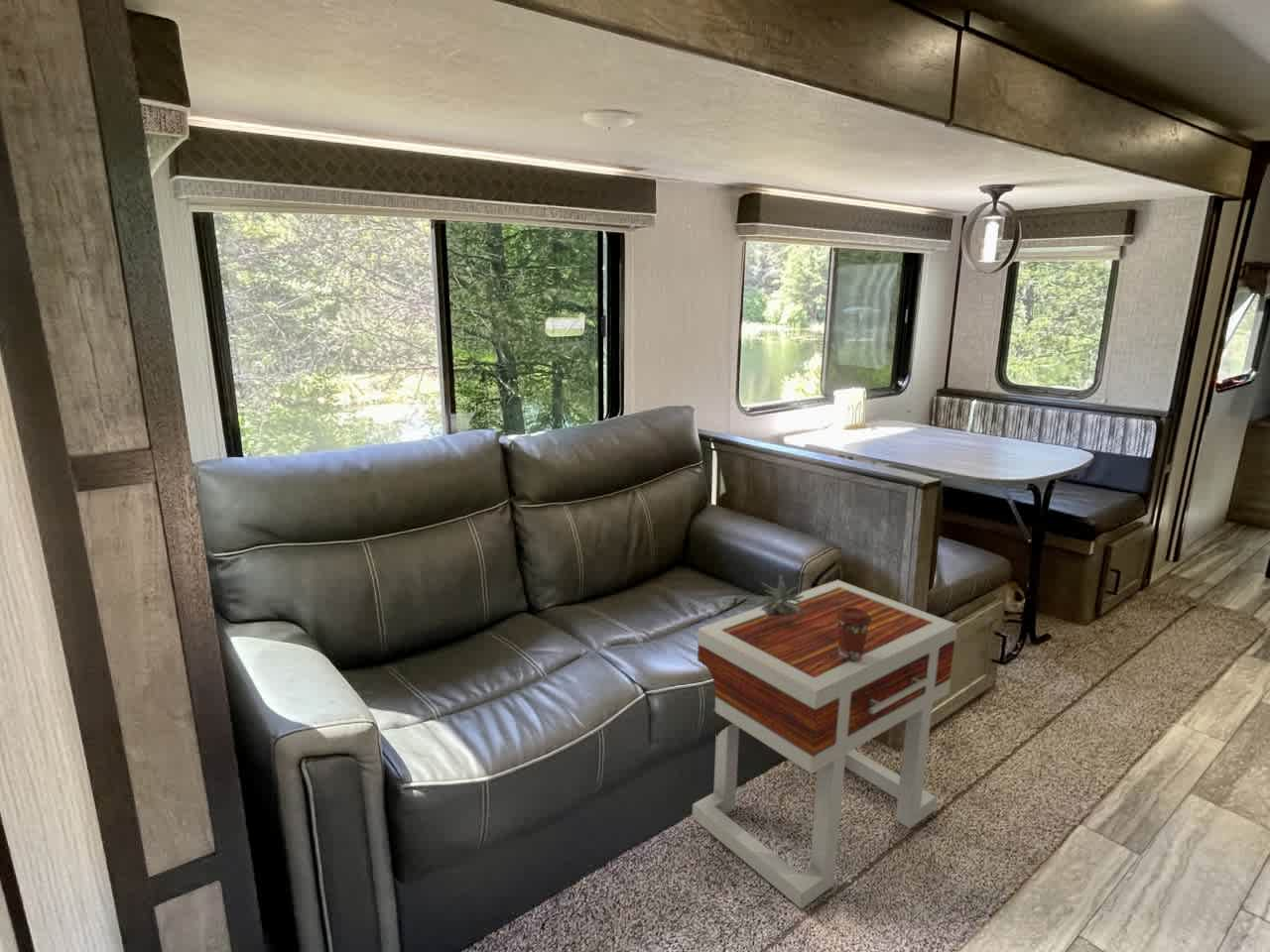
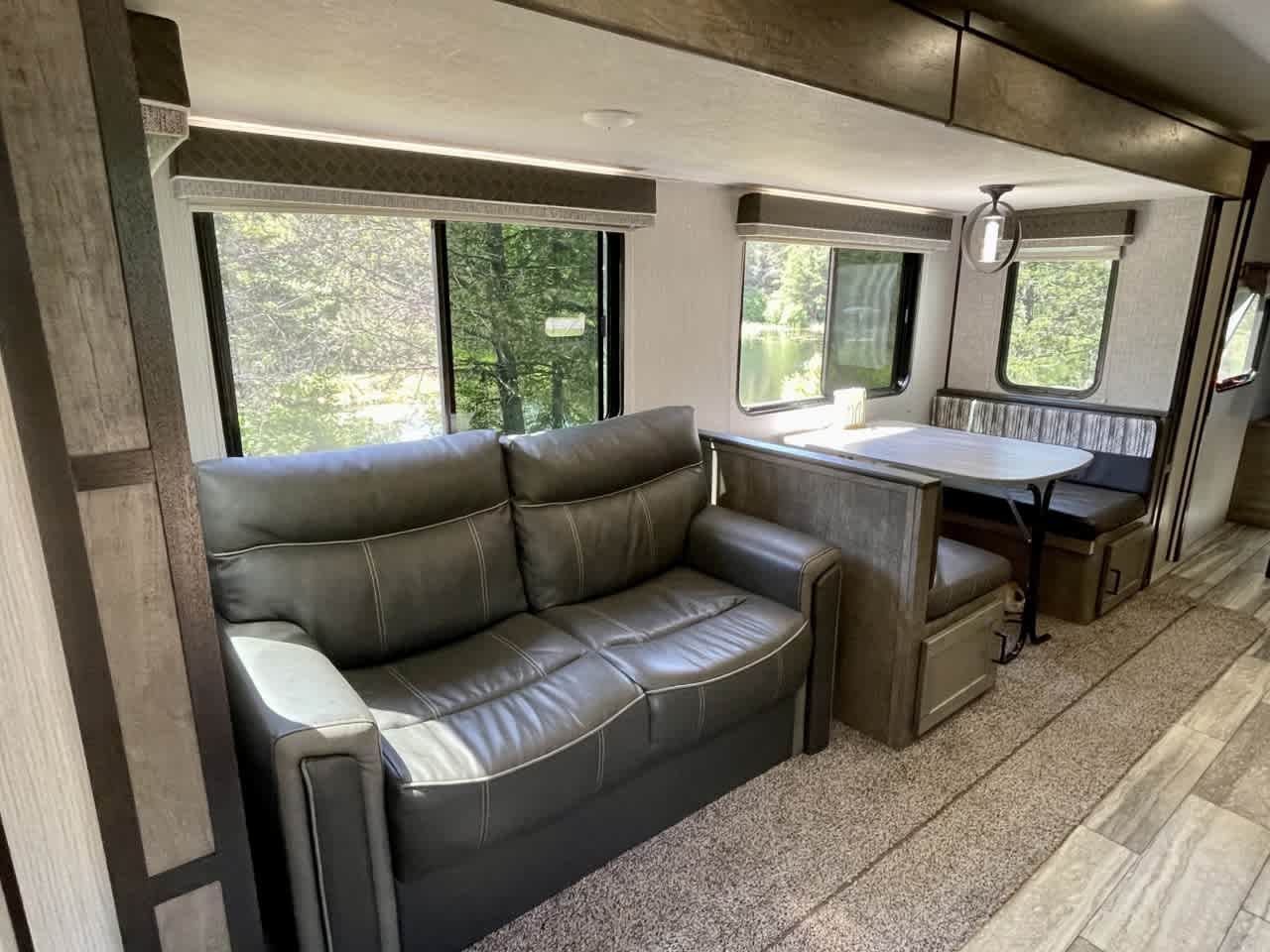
- succulent plant [747,575,807,620]
- coffee cup [836,608,871,662]
- side table [692,579,958,910]
